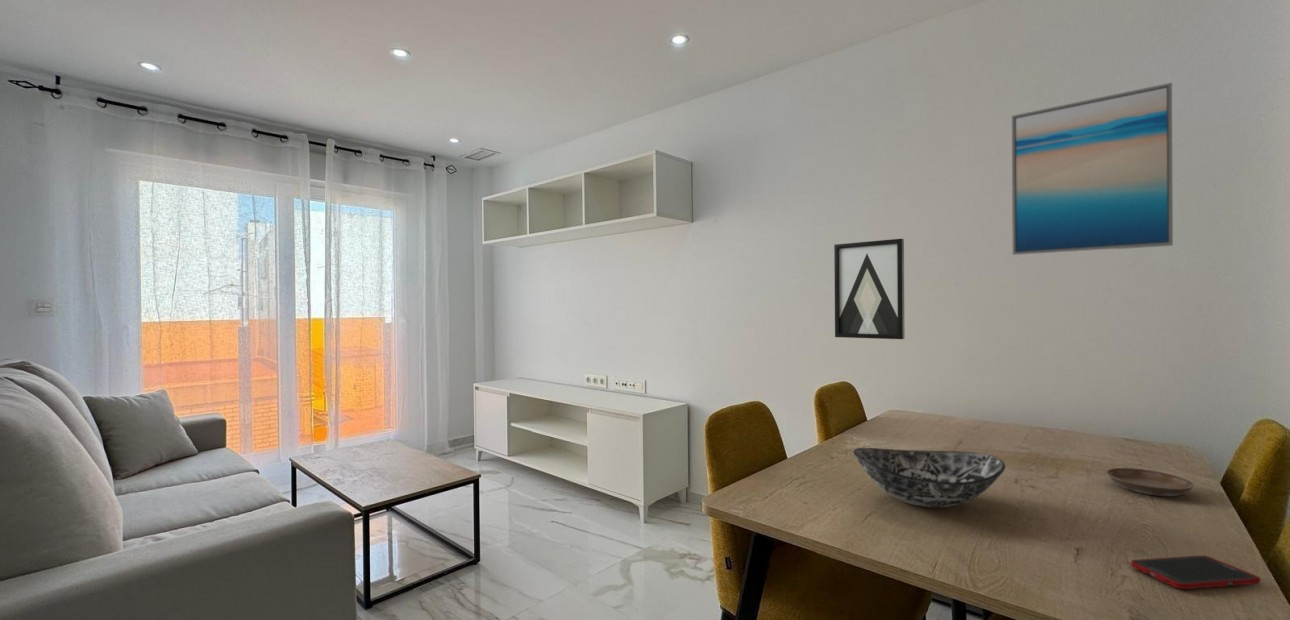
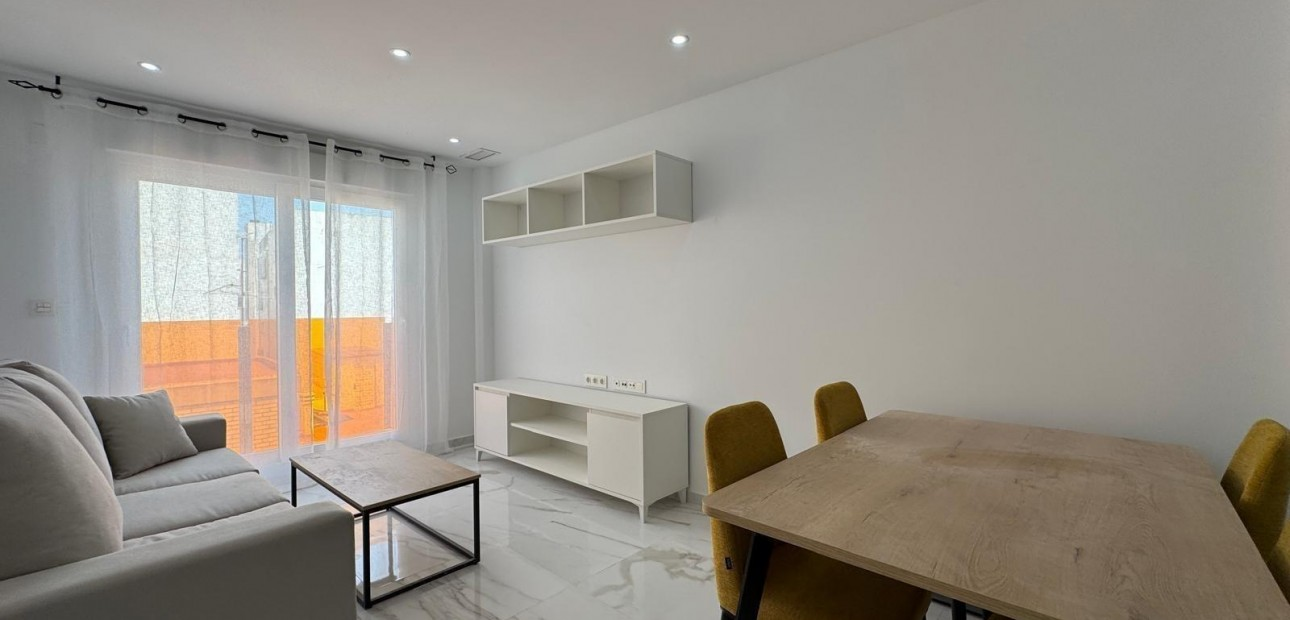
- saucer [1105,467,1195,497]
- wall art [1011,82,1174,256]
- cell phone [1130,555,1261,590]
- wall art [833,238,906,340]
- bowl [852,447,1006,509]
